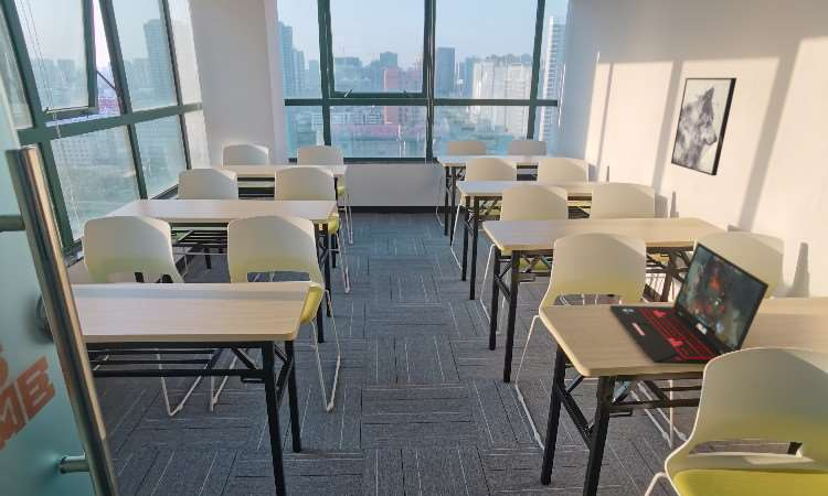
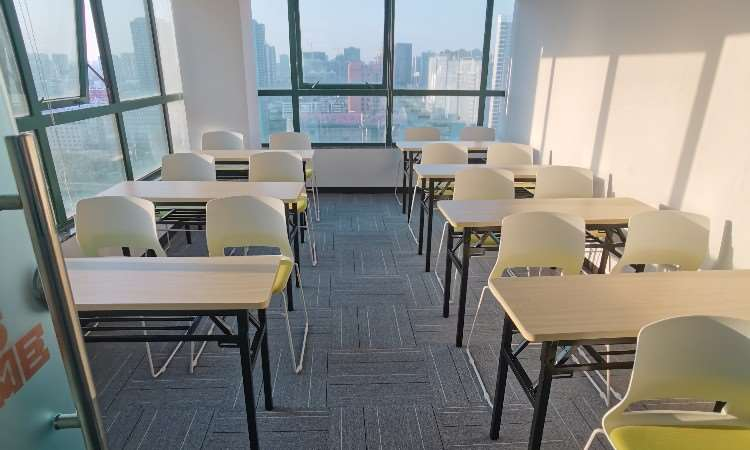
- wall art [670,77,737,176]
- laptop [608,241,769,366]
